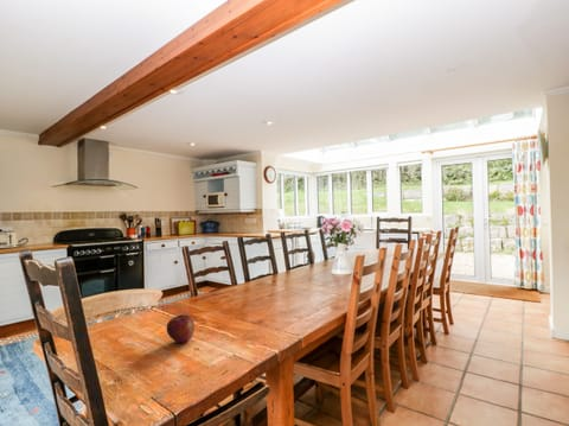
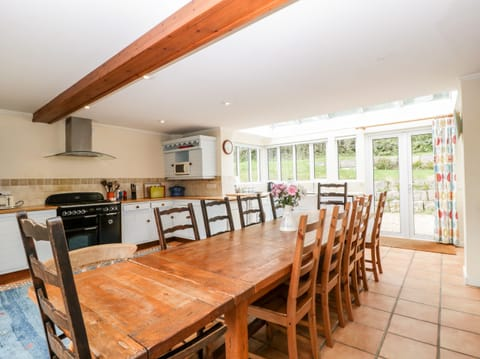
- fruit [166,313,196,344]
